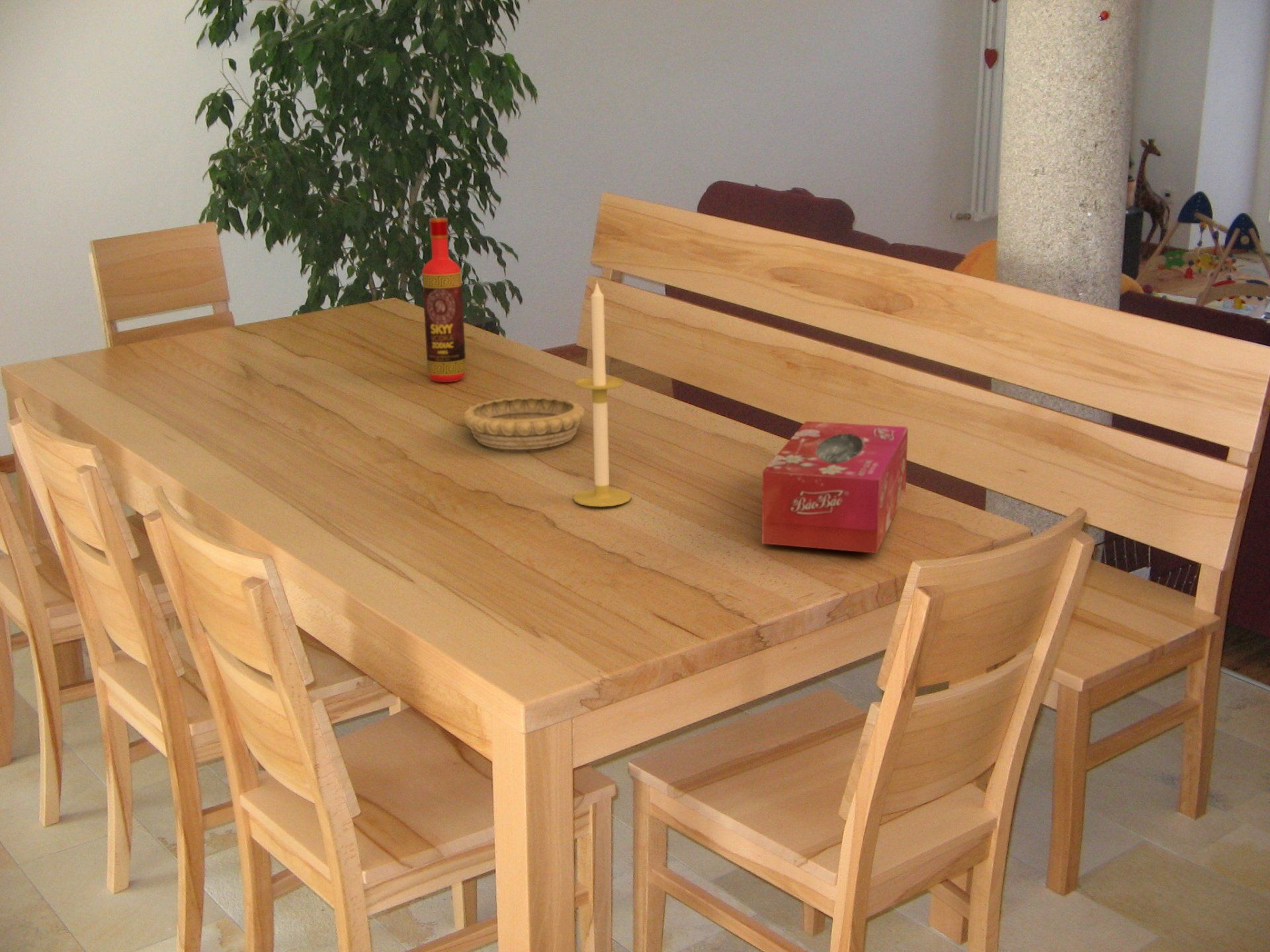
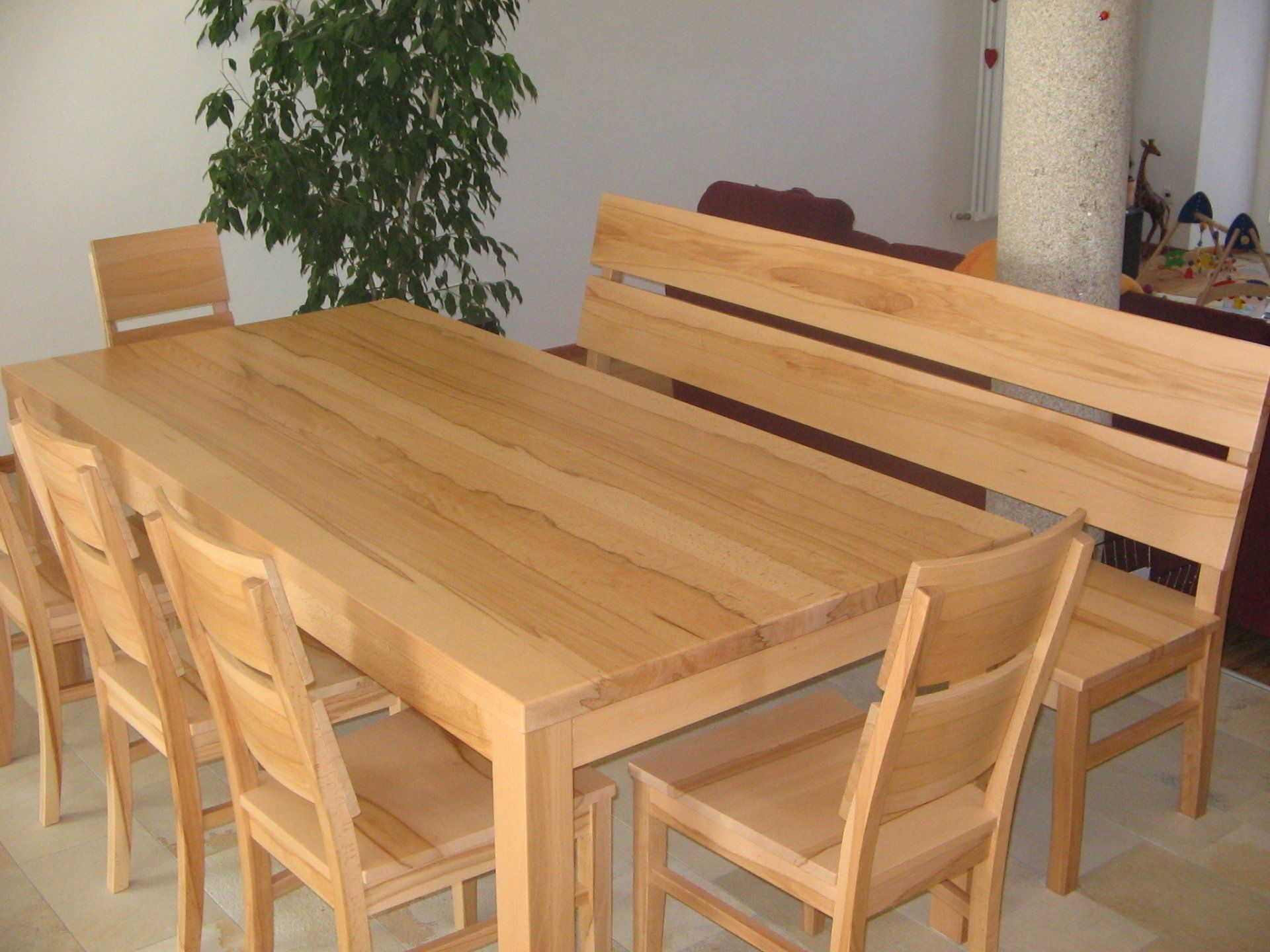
- bottle [421,217,467,383]
- tissue box [761,420,909,554]
- decorative bowl [462,396,585,450]
- candle [572,279,632,508]
